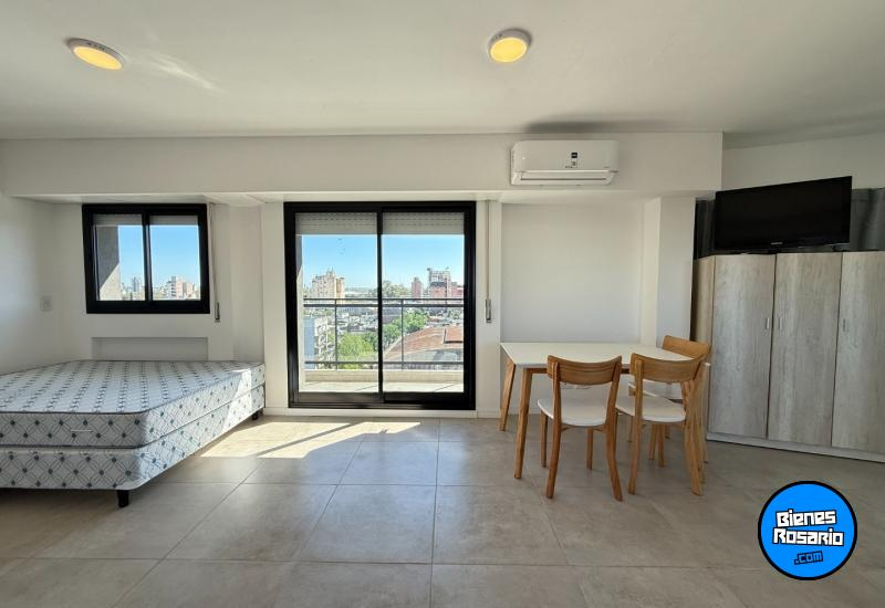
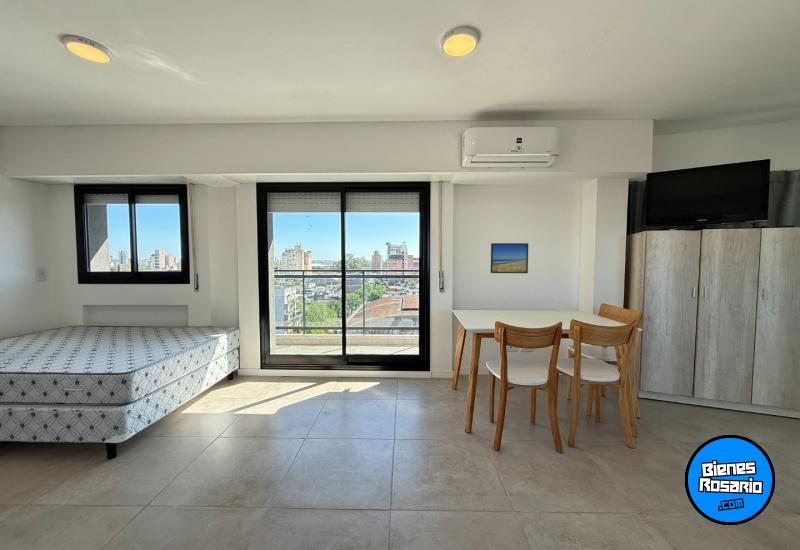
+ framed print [490,242,529,274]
